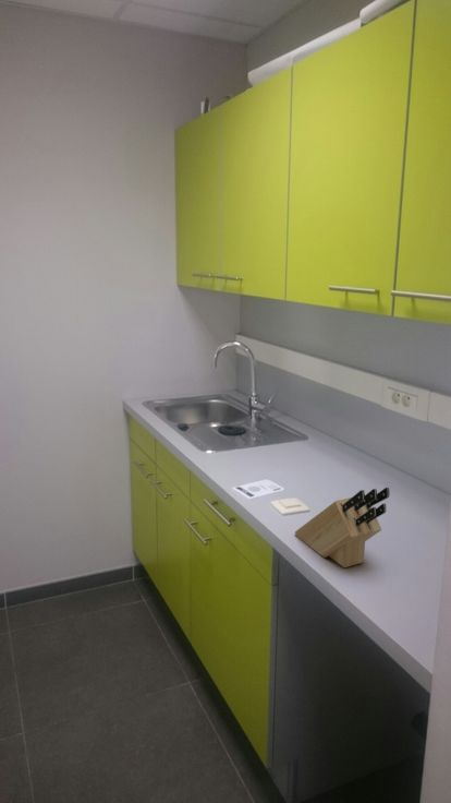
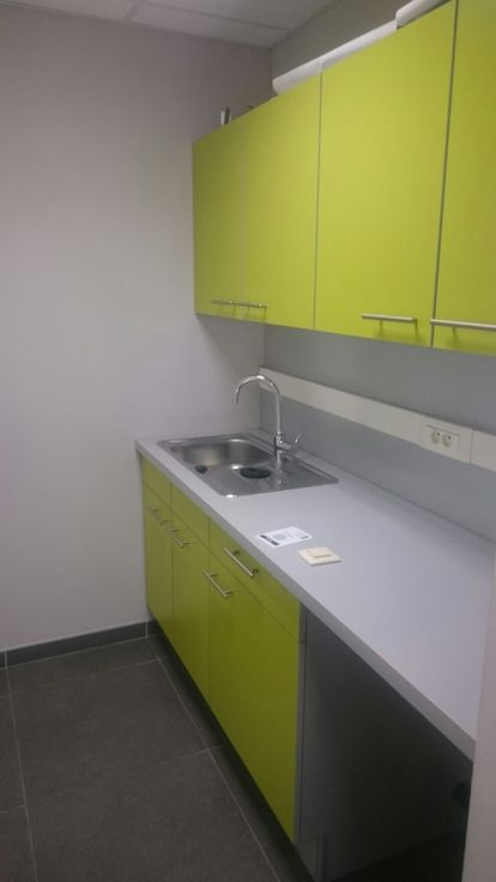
- knife block [294,487,391,568]
